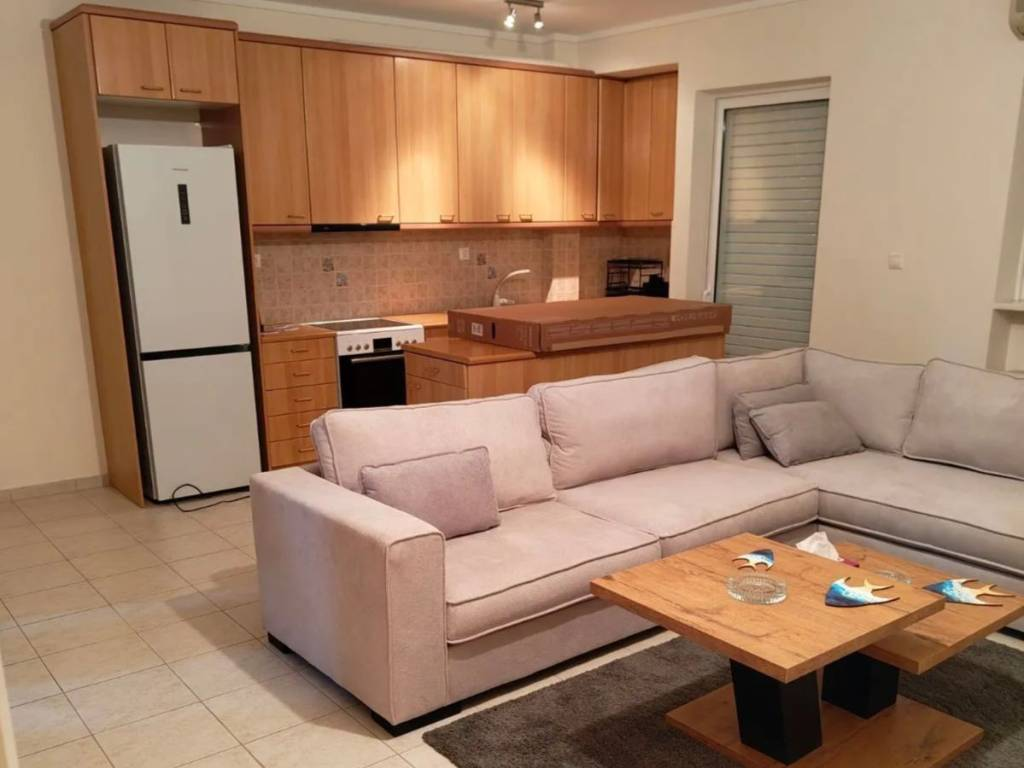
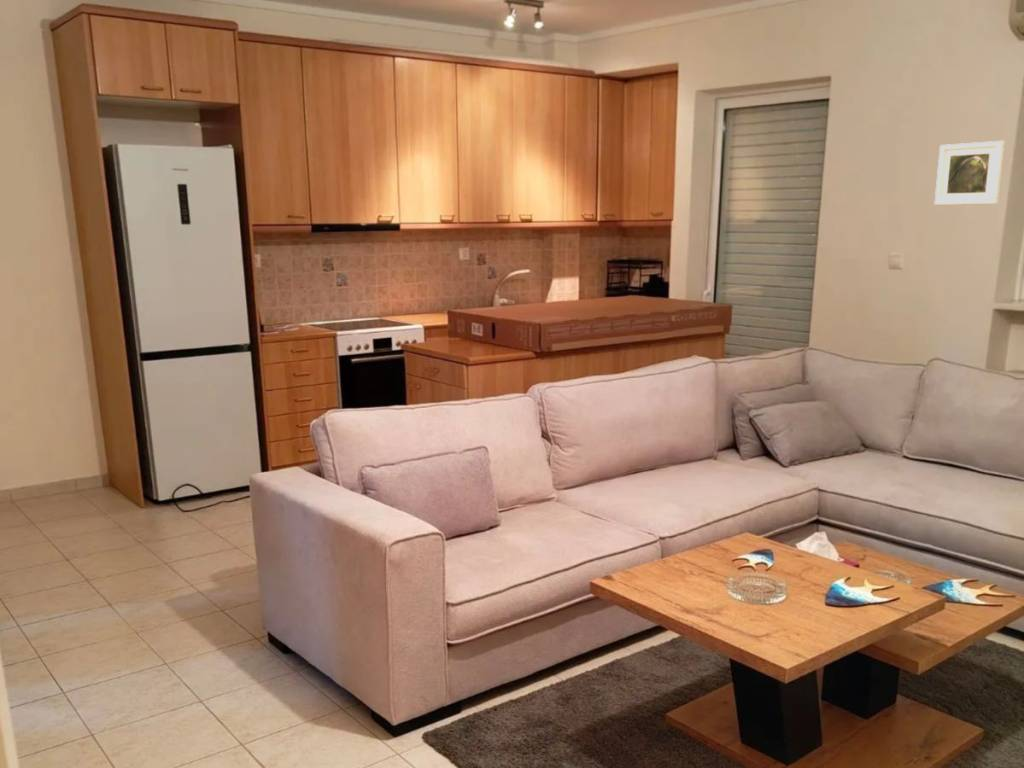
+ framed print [934,140,1005,206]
